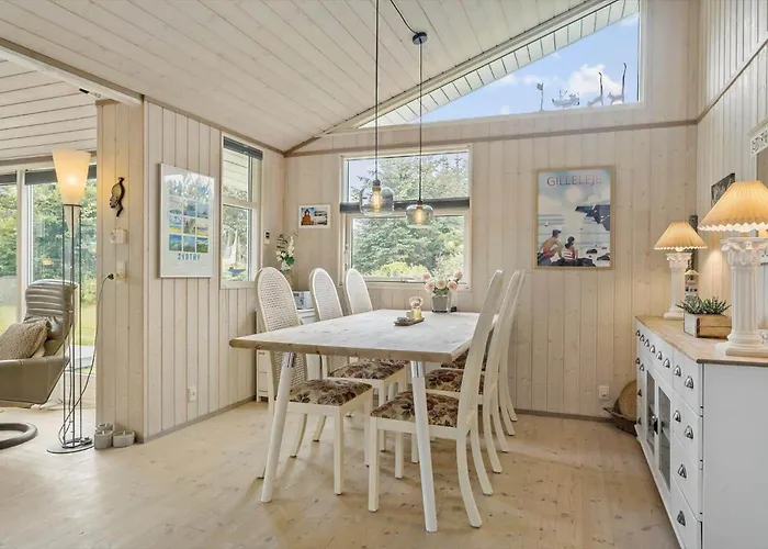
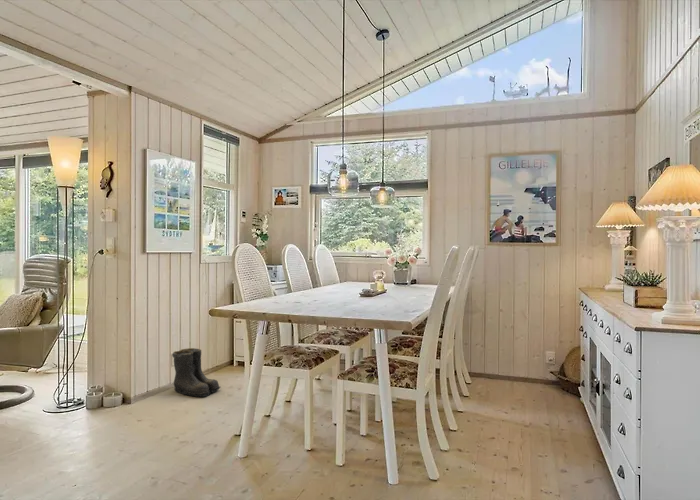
+ boots [171,347,221,398]
